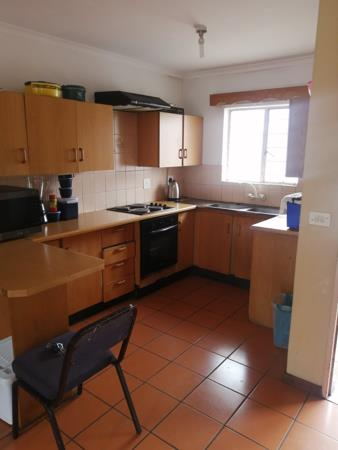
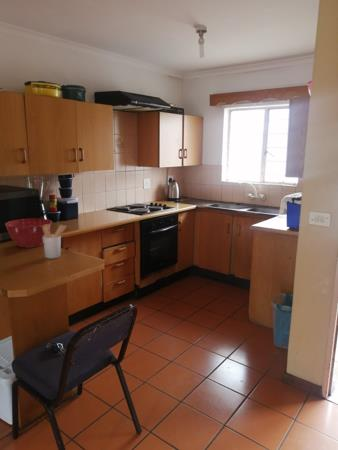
+ utensil holder [43,224,68,260]
+ mixing bowl [4,218,53,249]
